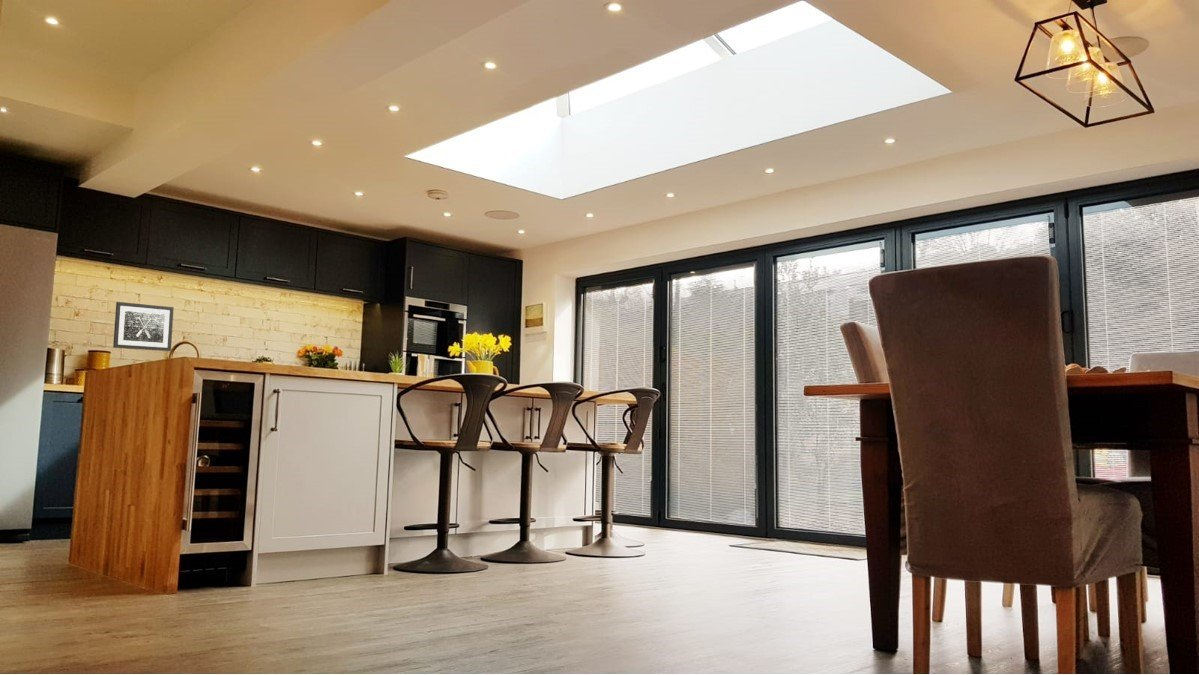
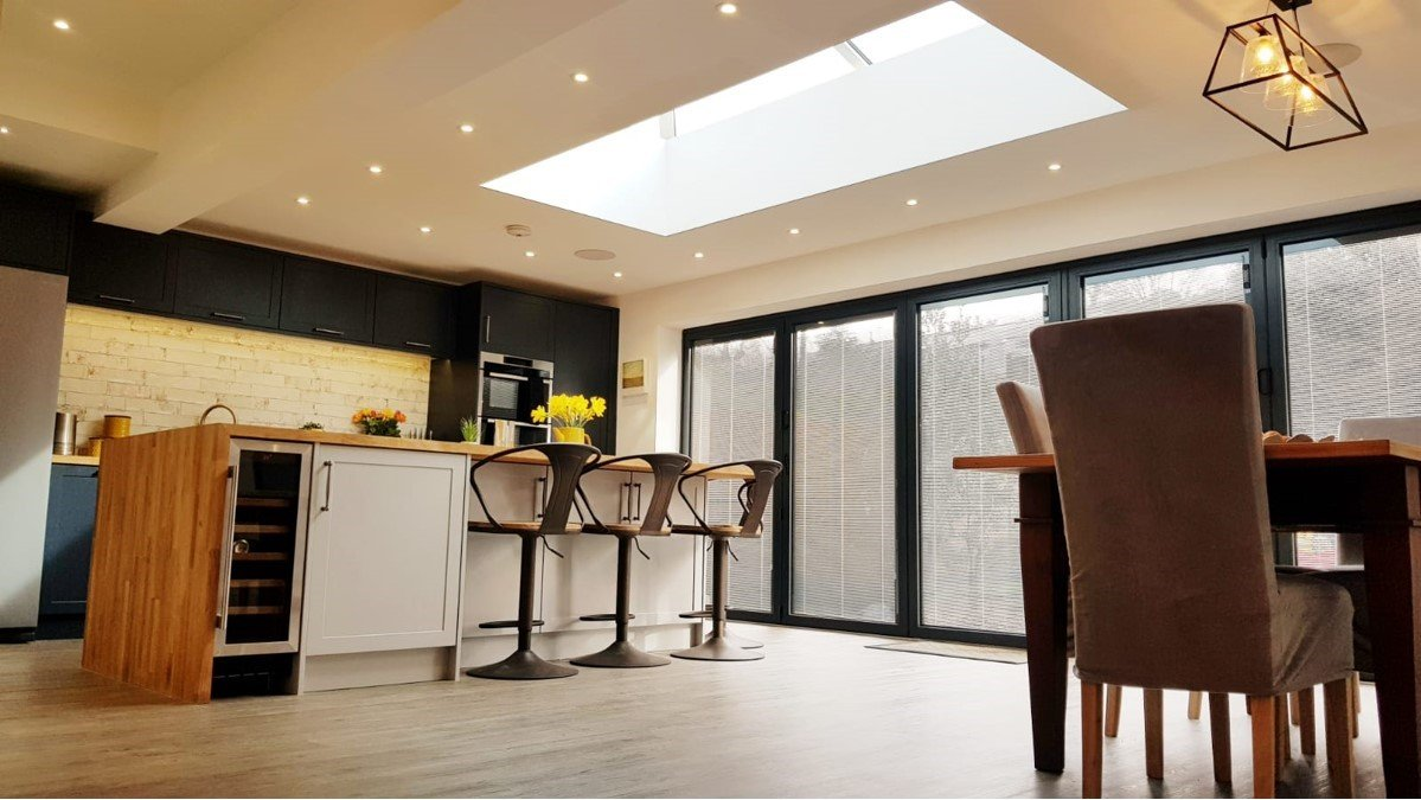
- wall art [112,301,175,352]
